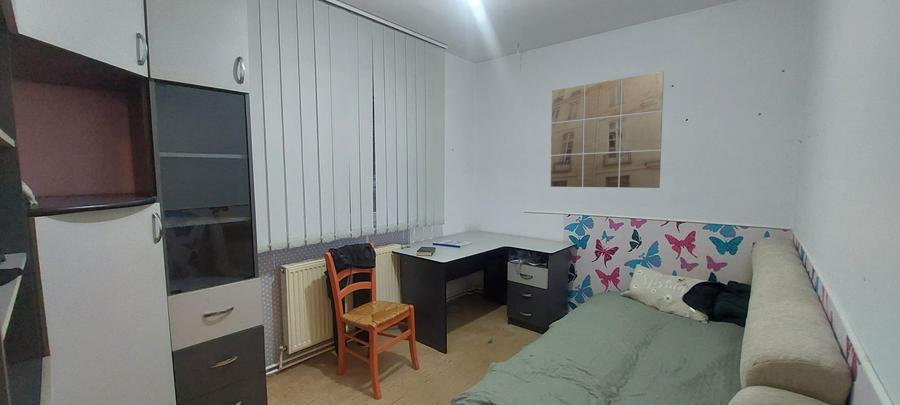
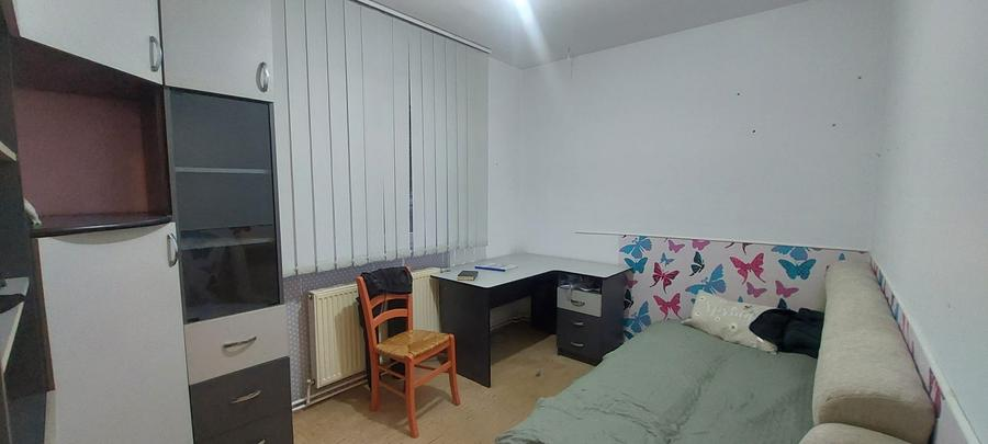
- wall art [550,70,665,189]
